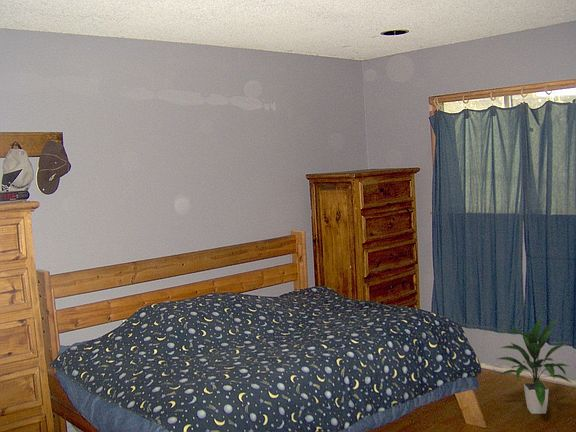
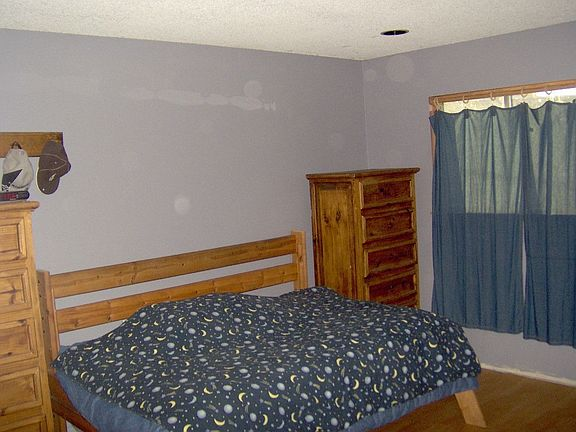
- indoor plant [496,317,573,415]
